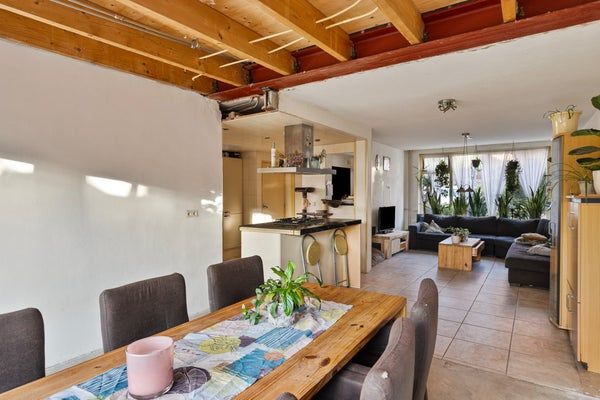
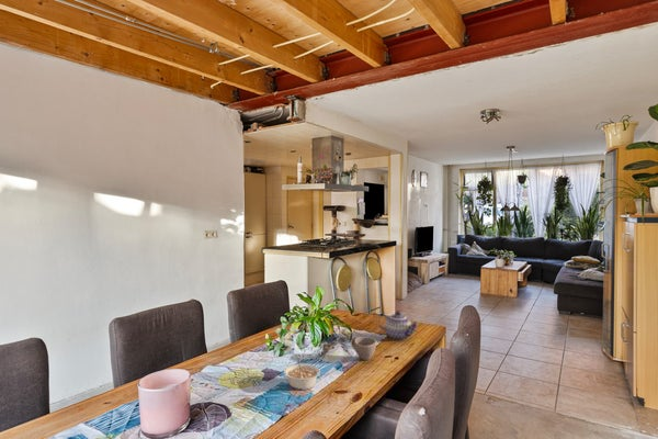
+ teapot [377,309,419,341]
+ legume [283,357,321,391]
+ cup [350,336,377,361]
